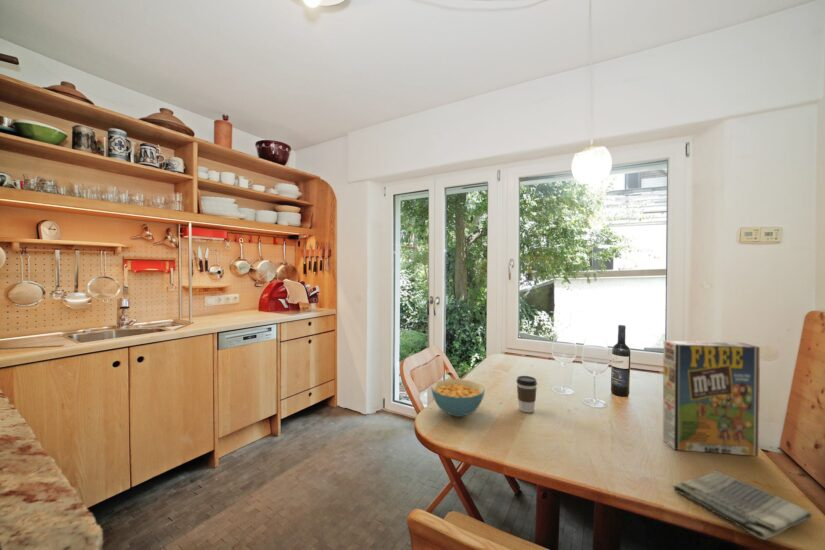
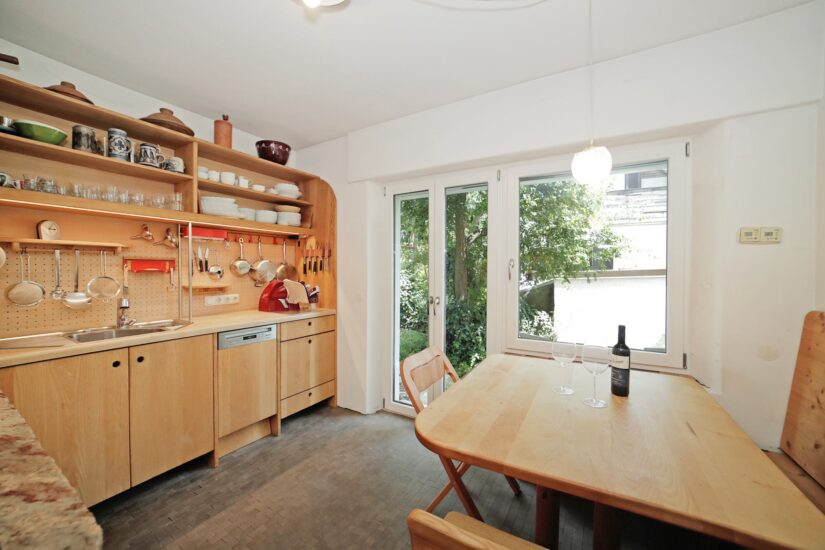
- cereal bowl [430,378,486,418]
- dish towel [672,469,813,541]
- coffee cup [515,375,538,414]
- cereal box [662,340,761,457]
